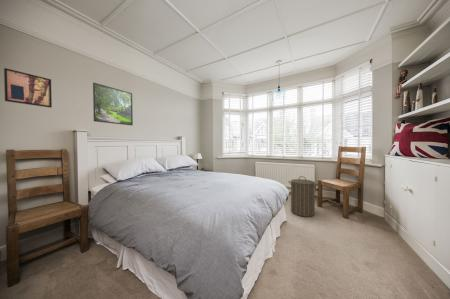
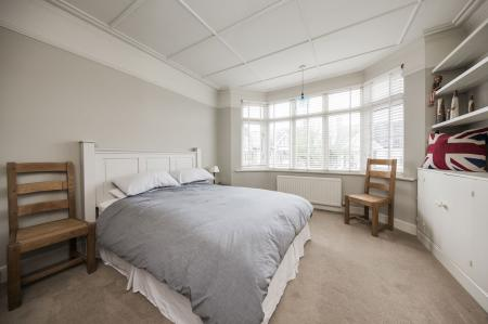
- laundry hamper [287,175,319,218]
- wall art [3,67,53,109]
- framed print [92,82,134,126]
